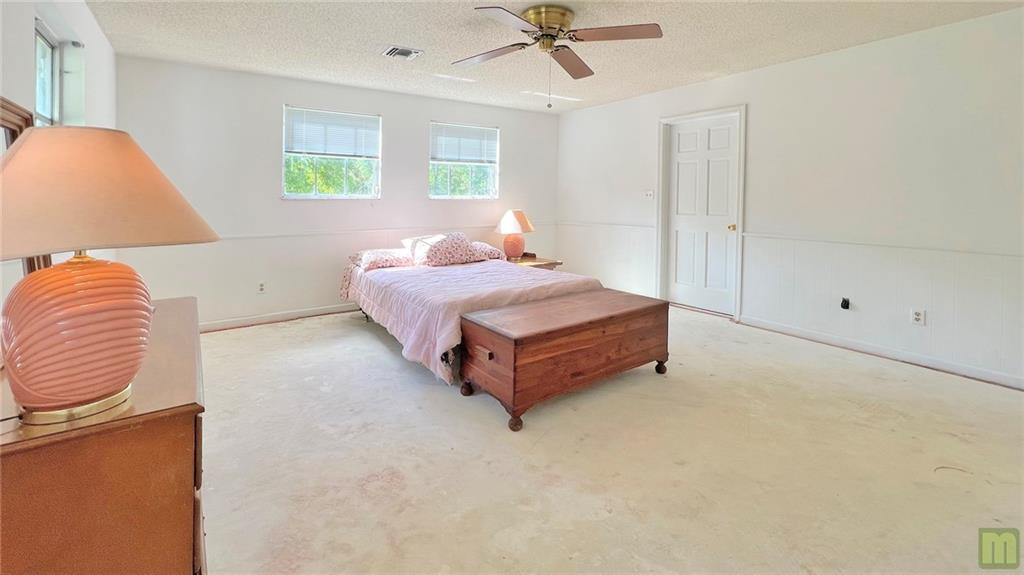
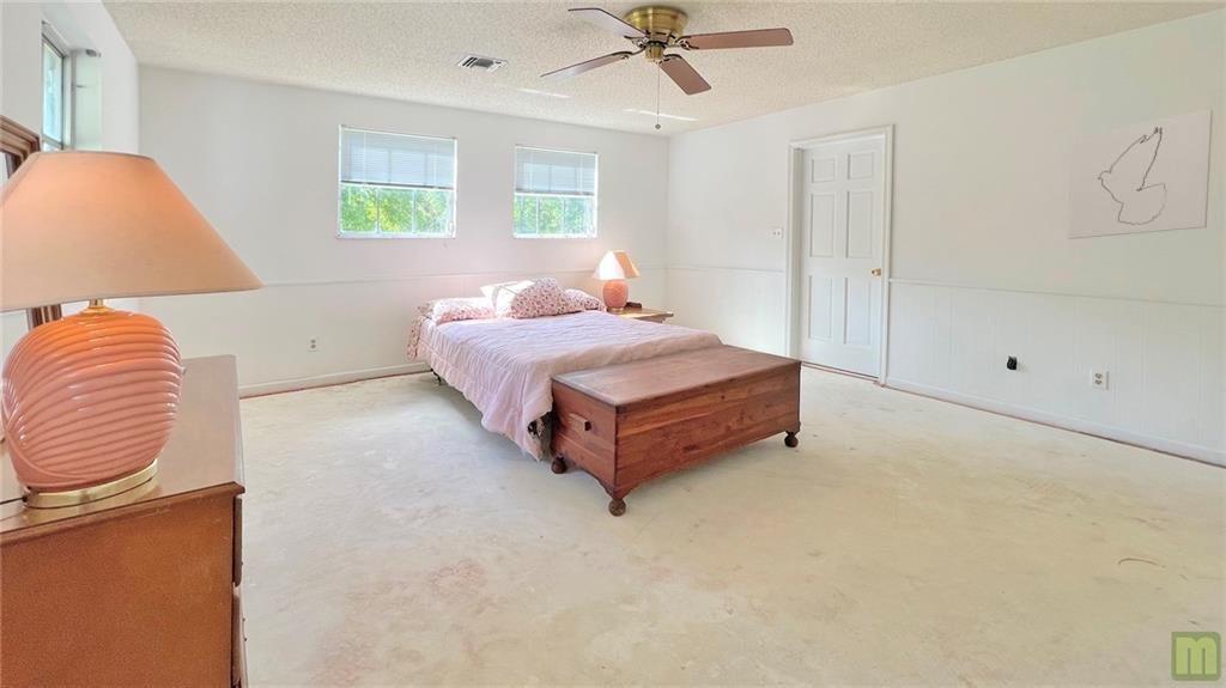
+ wall art [1067,108,1214,241]
